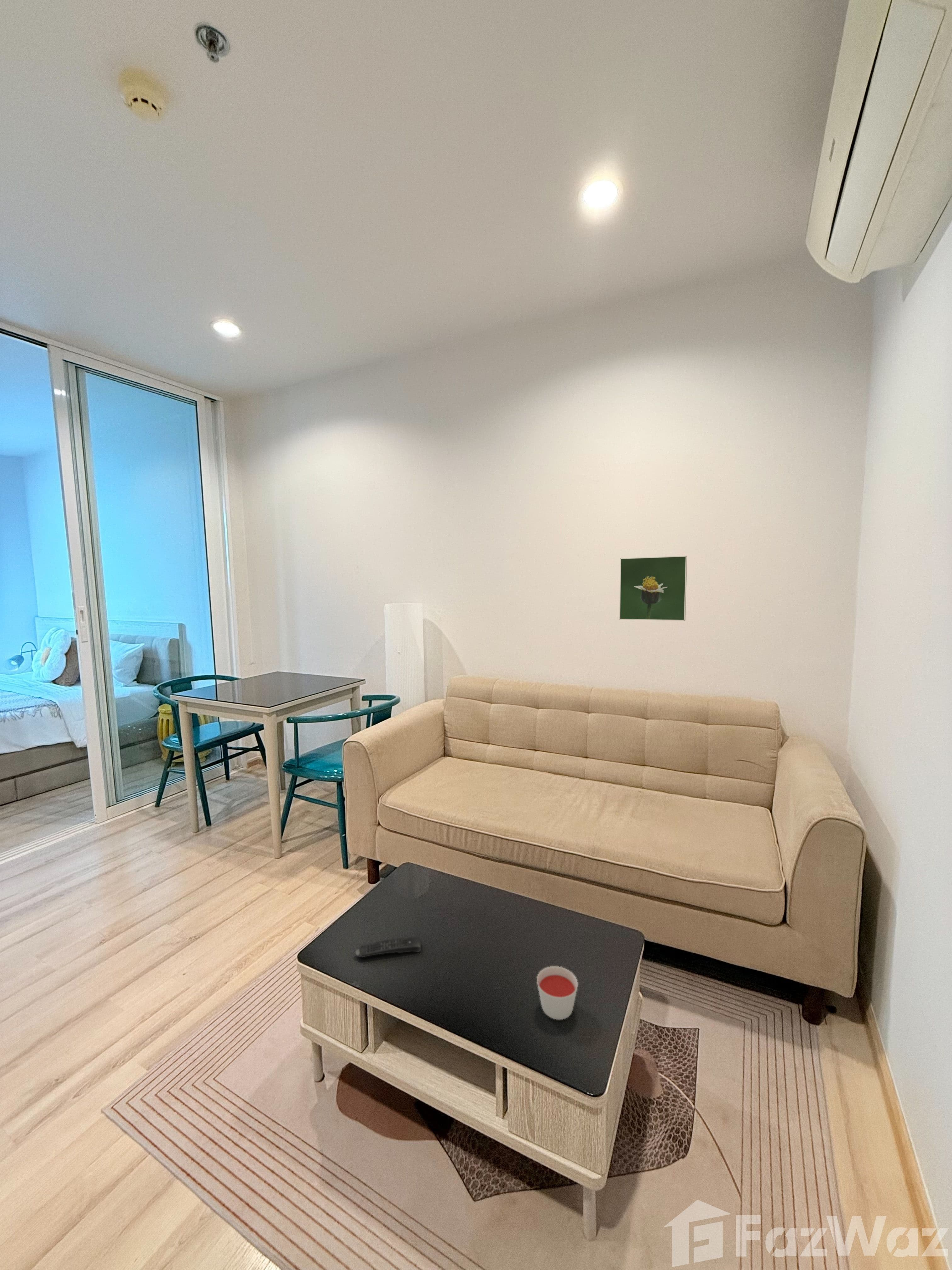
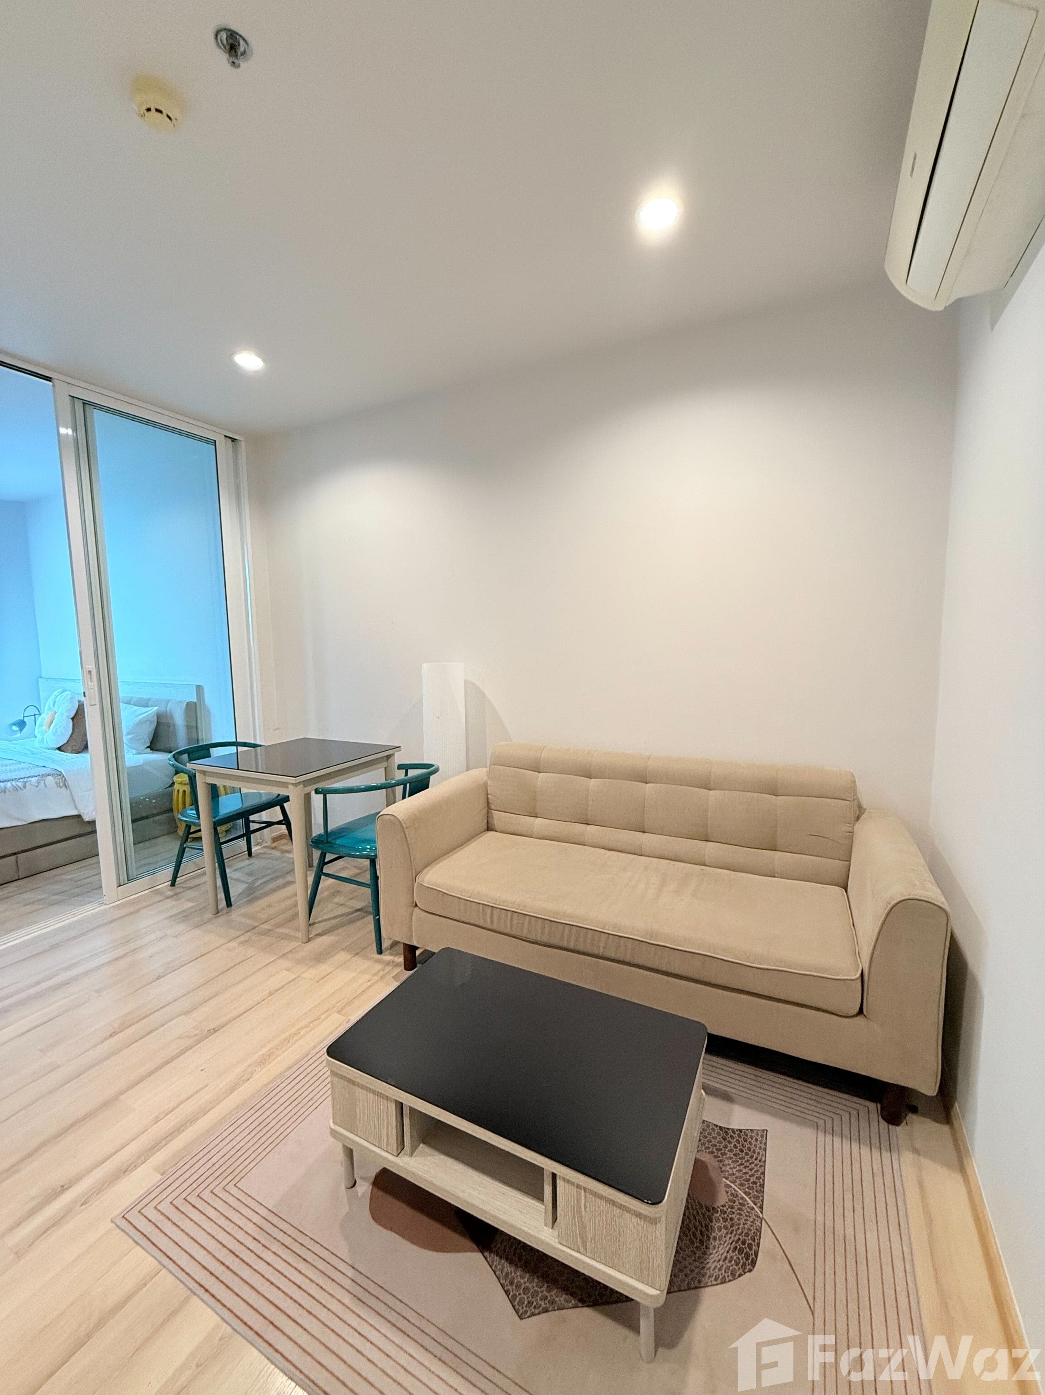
- remote control [355,937,421,958]
- candle [536,966,578,1020]
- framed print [619,555,688,621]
